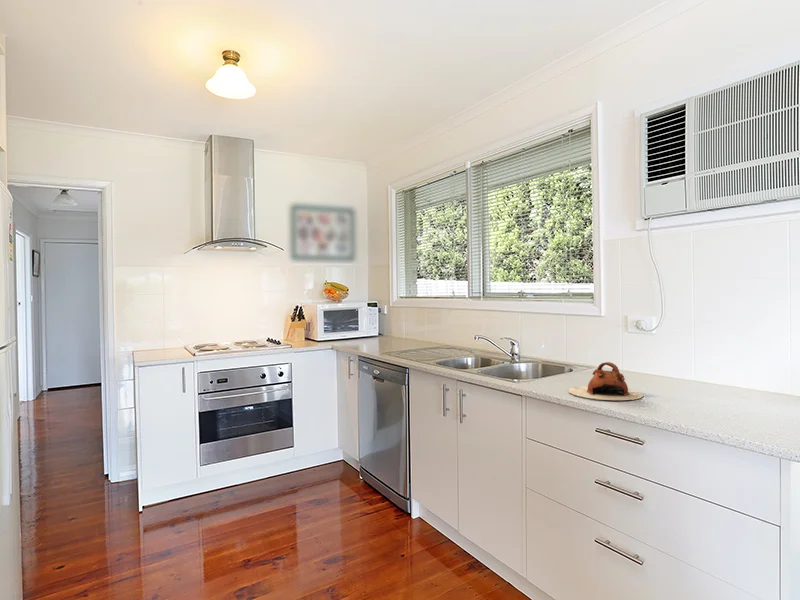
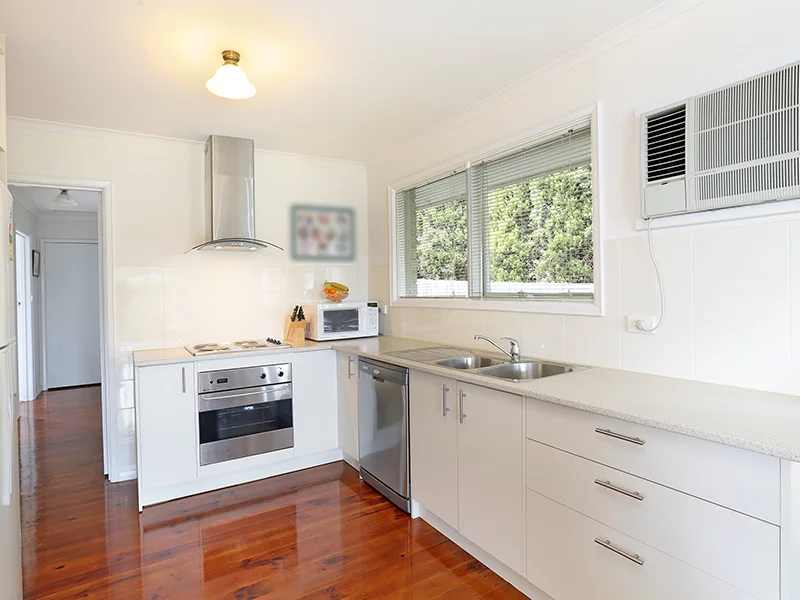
- teapot [567,361,644,401]
